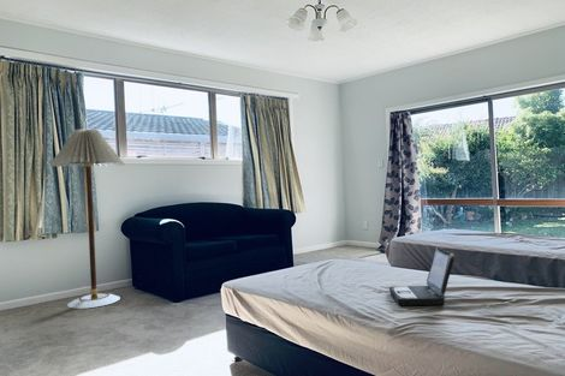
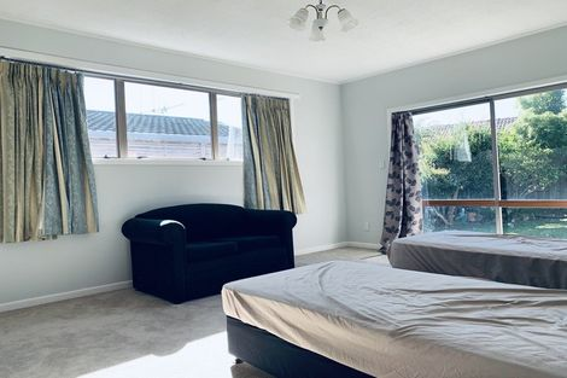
- floor lamp [48,127,125,310]
- laptop [388,246,456,306]
